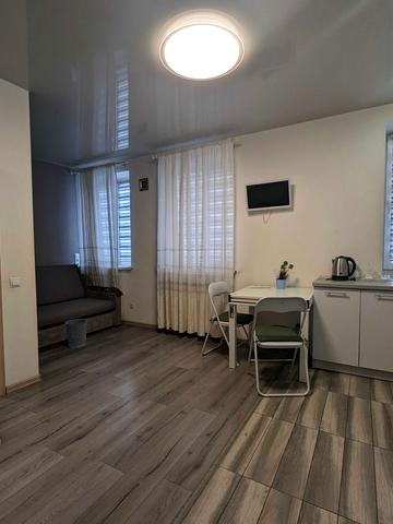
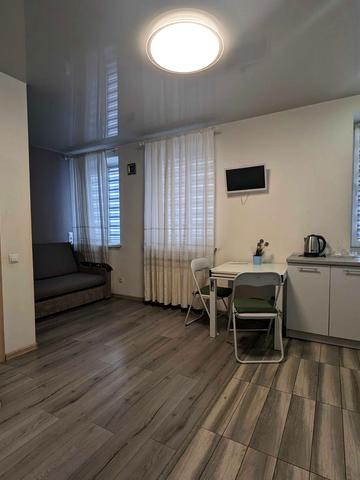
- wastebasket [64,318,88,348]
